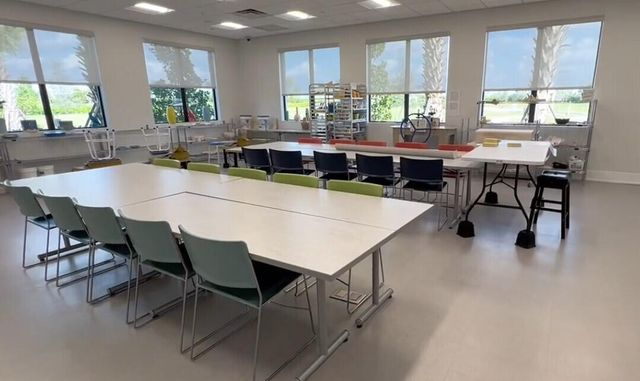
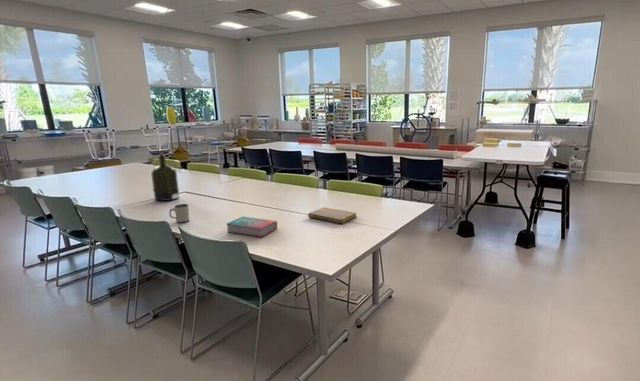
+ book [225,216,278,238]
+ liquor [150,152,180,202]
+ notebook [307,207,357,225]
+ mug [168,203,190,224]
